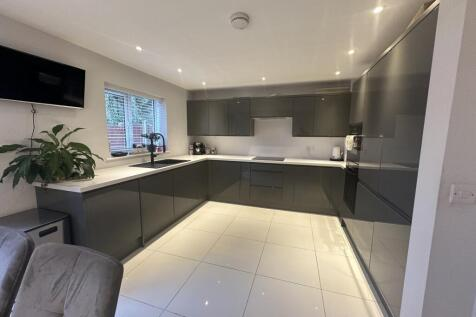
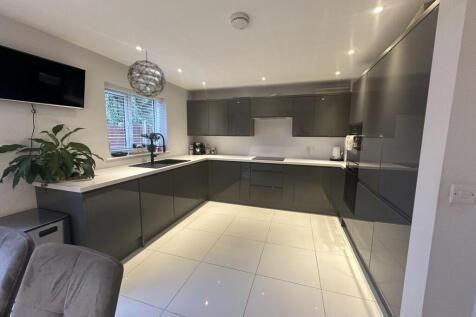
+ pendant light [126,50,167,98]
